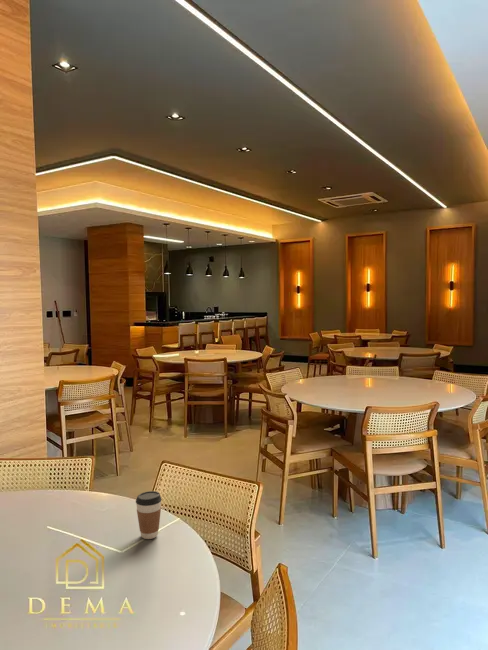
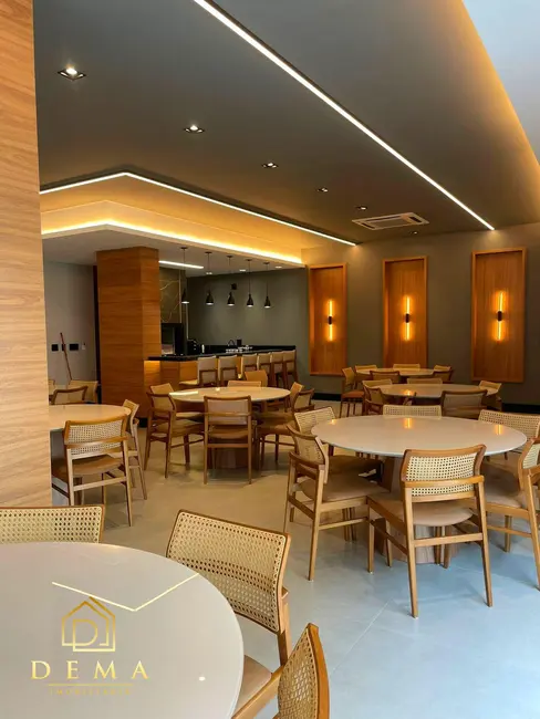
- coffee cup [135,490,163,540]
